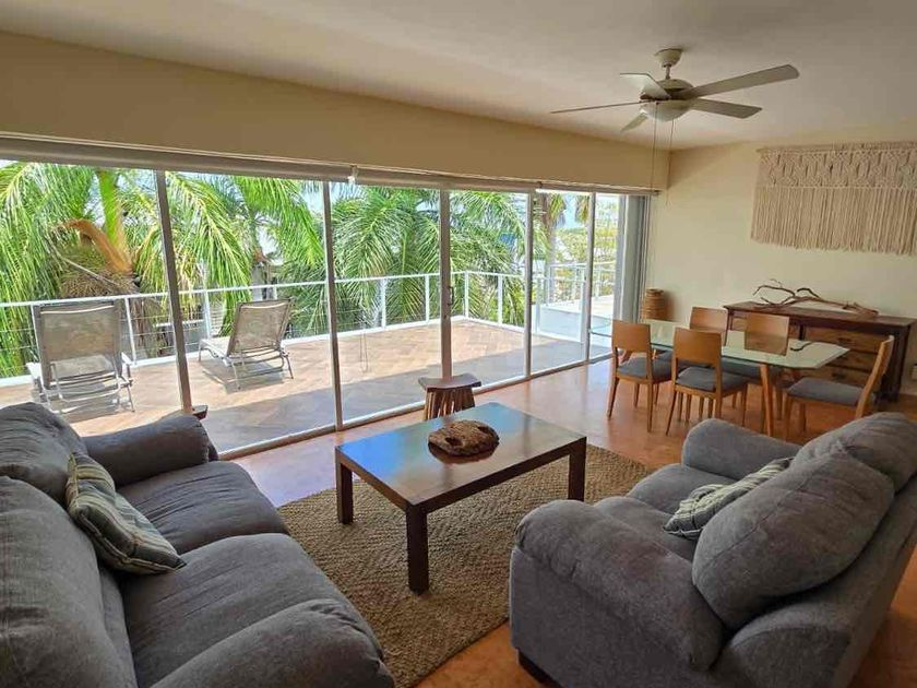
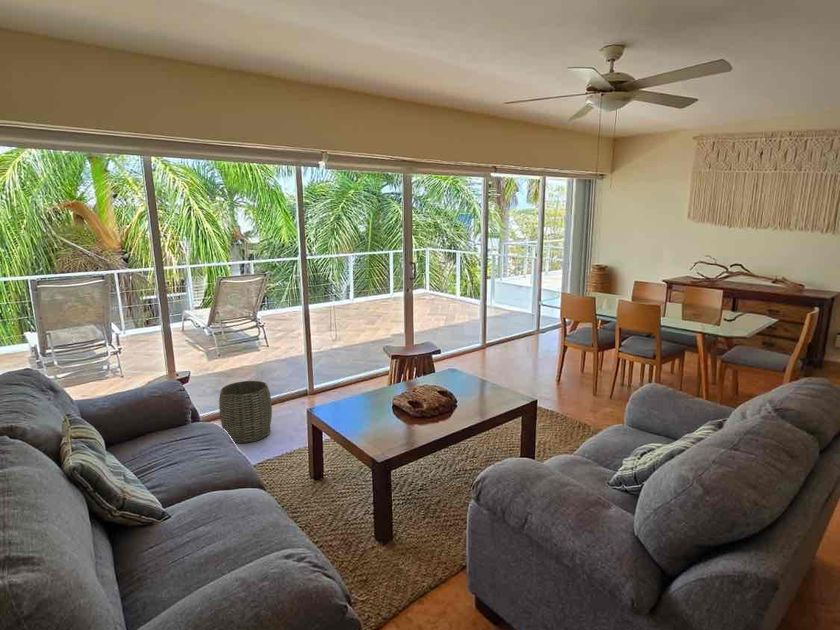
+ woven basket [218,380,273,444]
